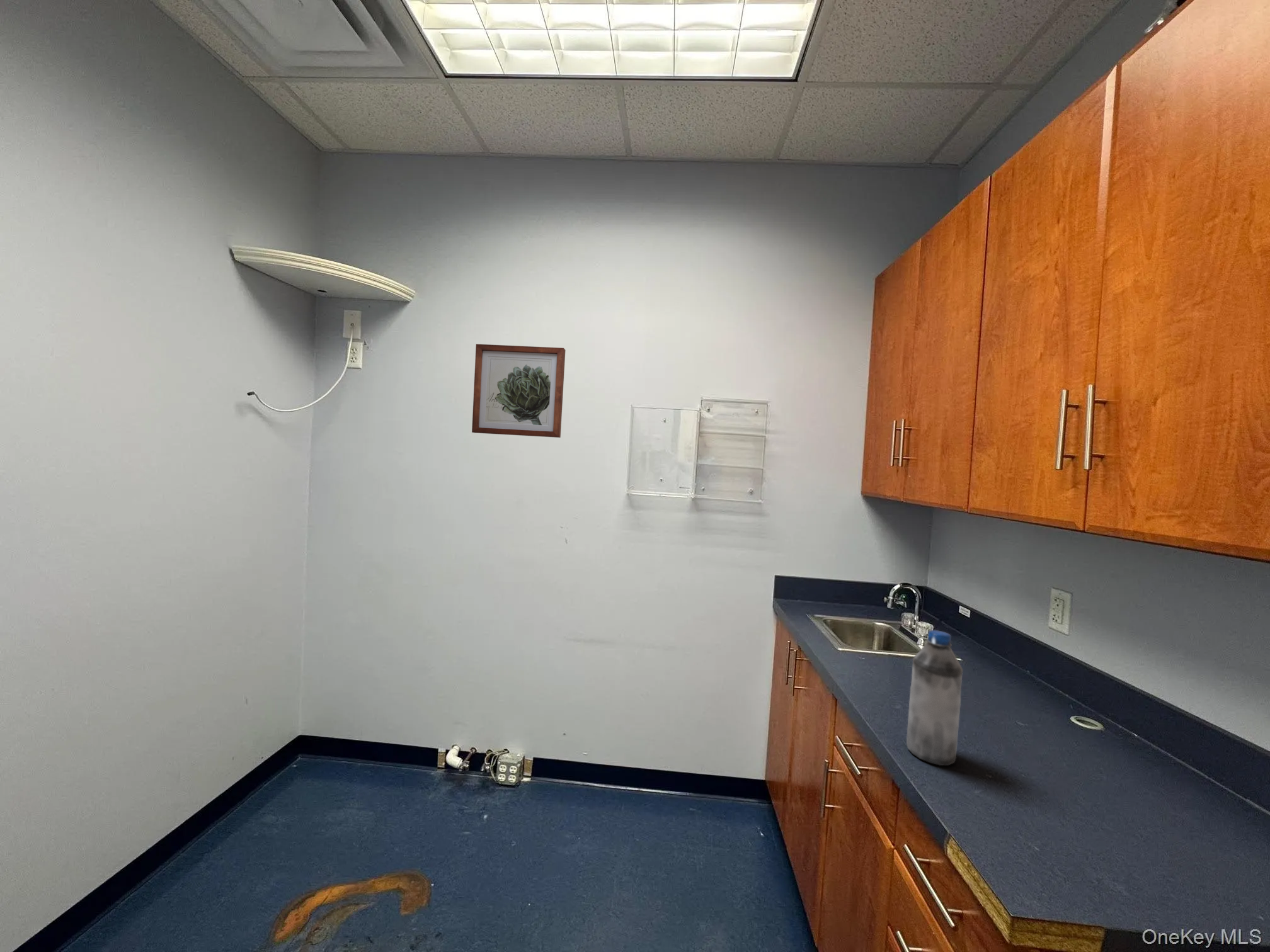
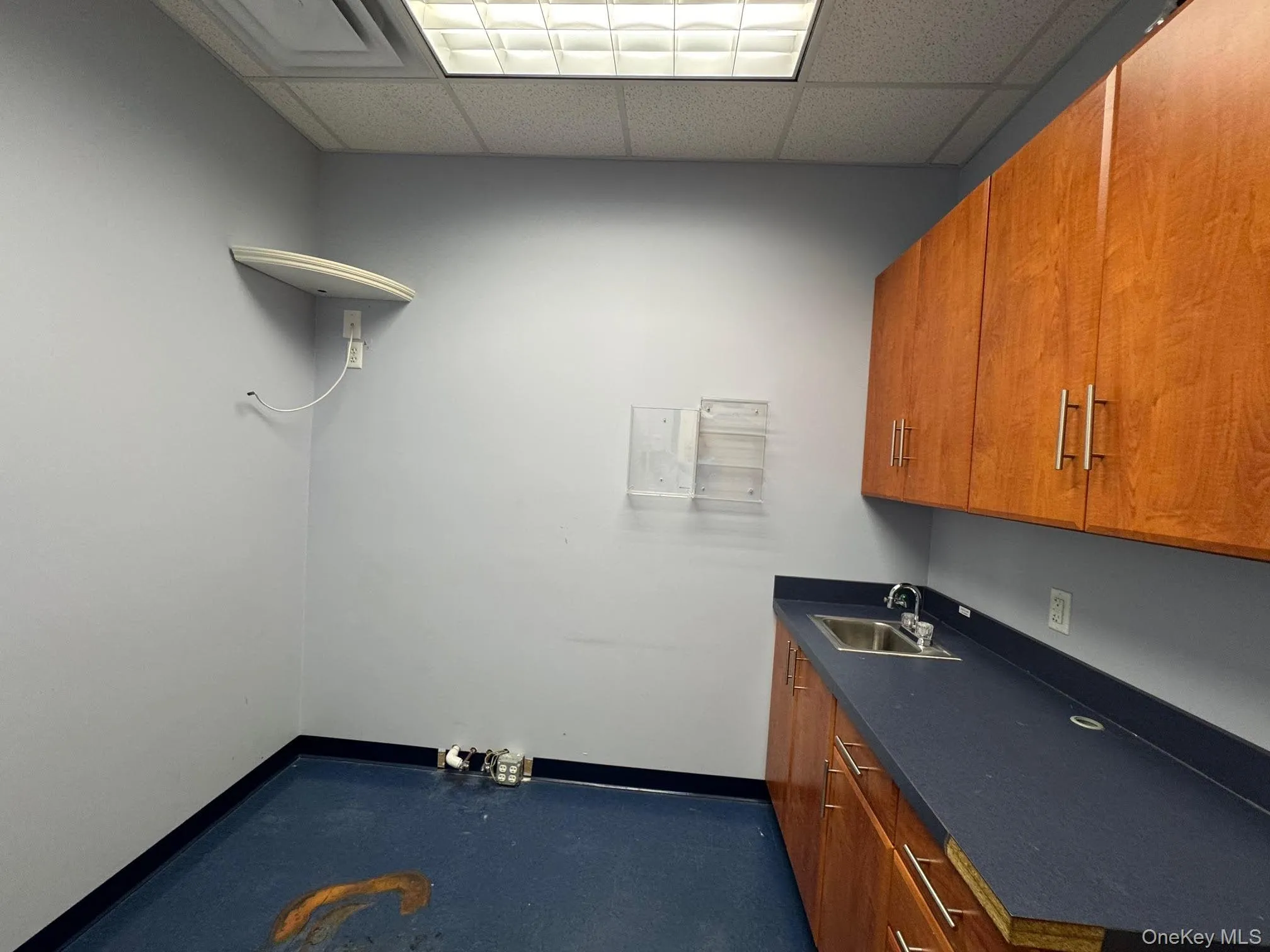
- wall art [471,343,566,438]
- water bottle [906,630,963,766]
